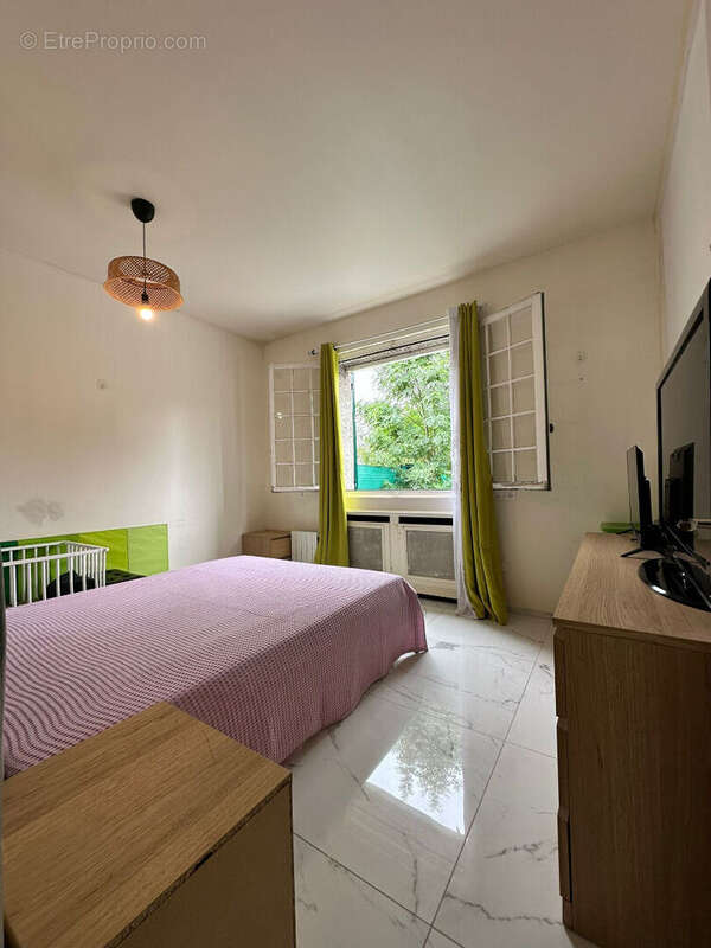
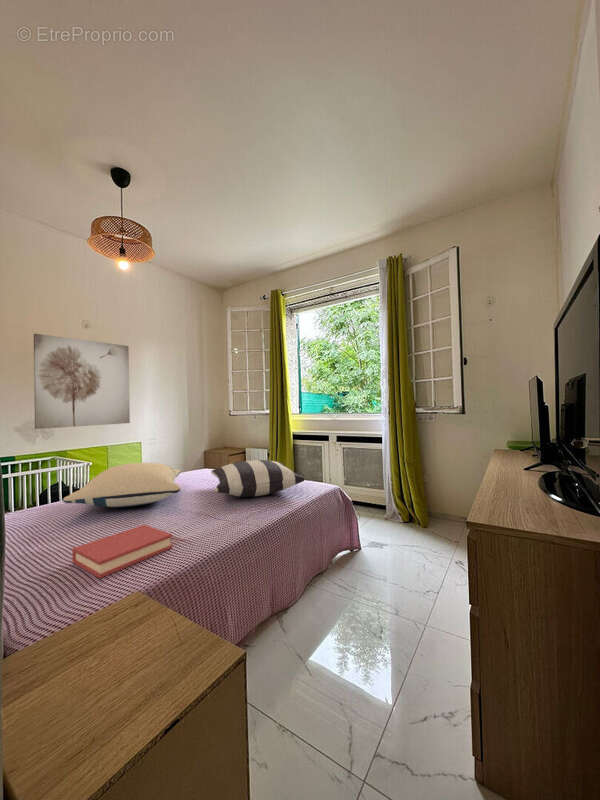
+ pillow [210,459,305,498]
+ hardback book [71,524,173,579]
+ pillow [62,462,181,508]
+ wall art [33,333,131,430]
